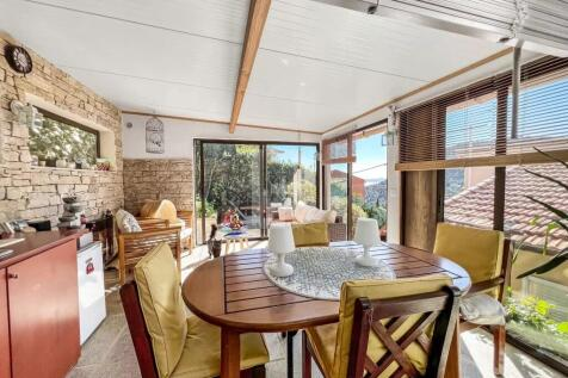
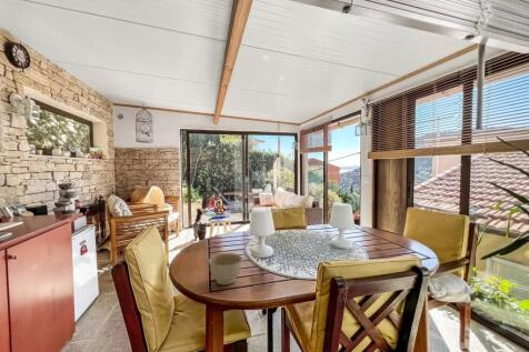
+ planter bowl [208,252,243,285]
